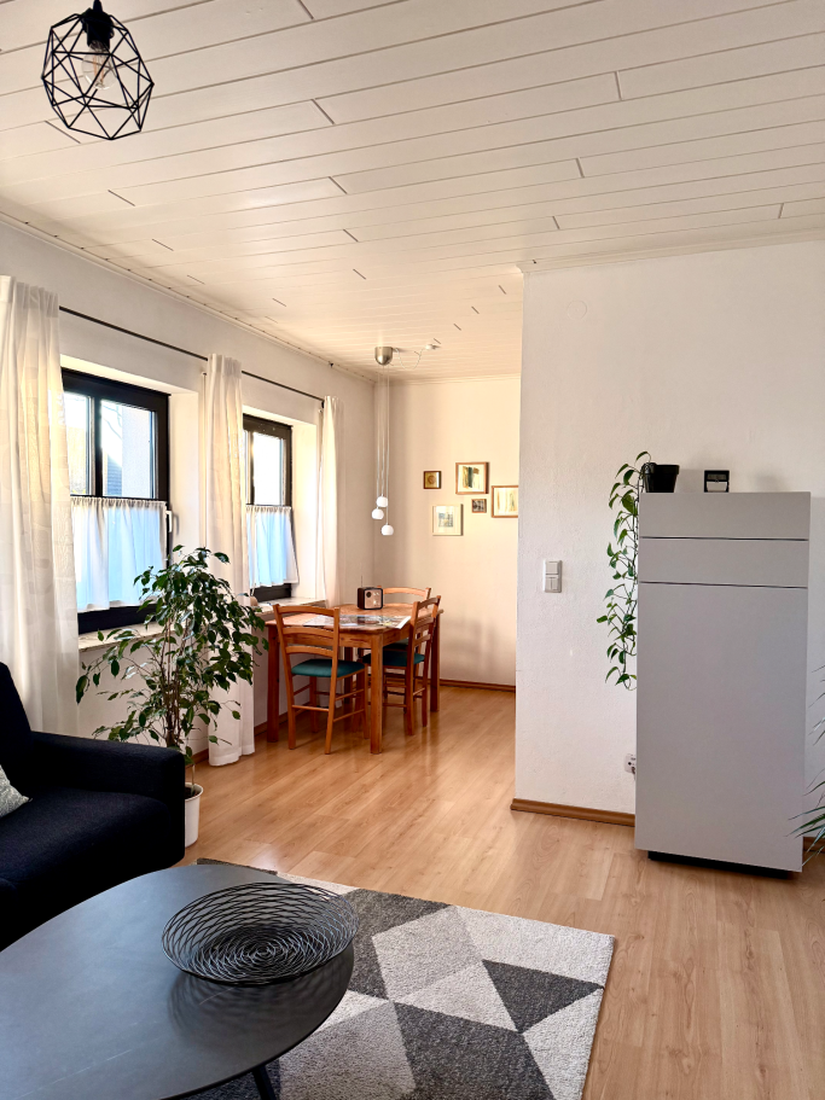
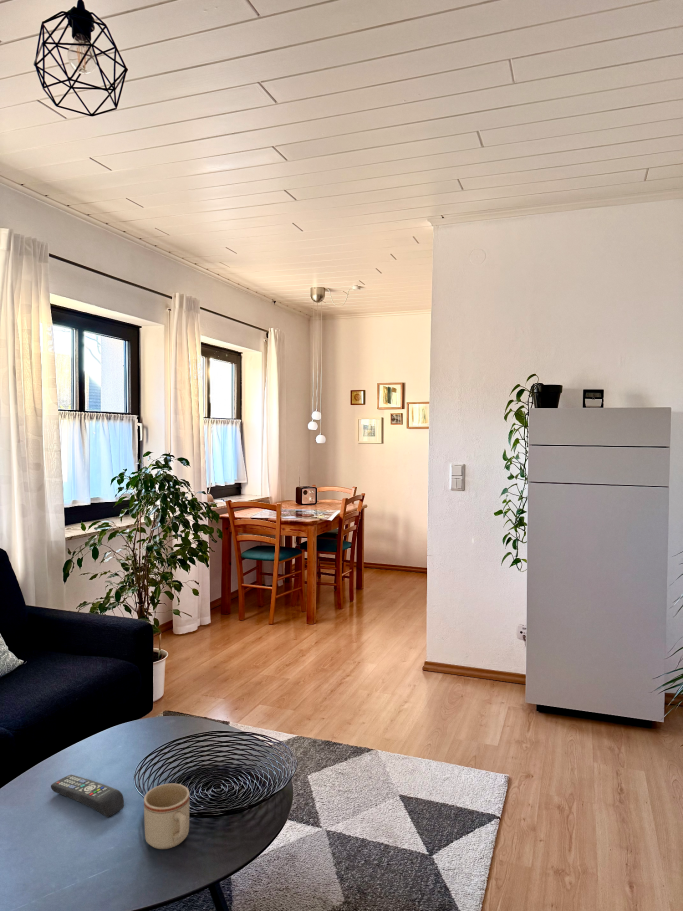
+ remote control [50,774,125,818]
+ mug [143,783,190,850]
